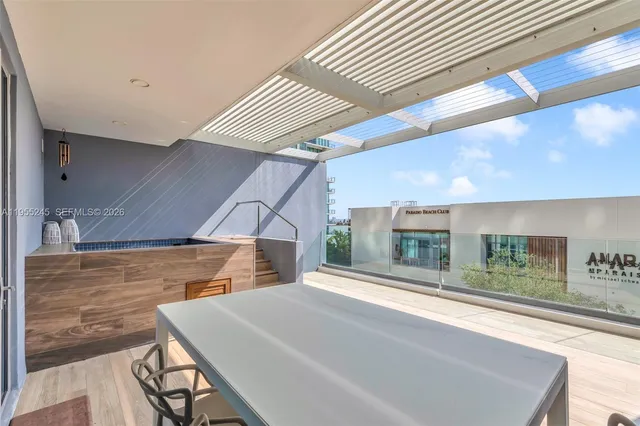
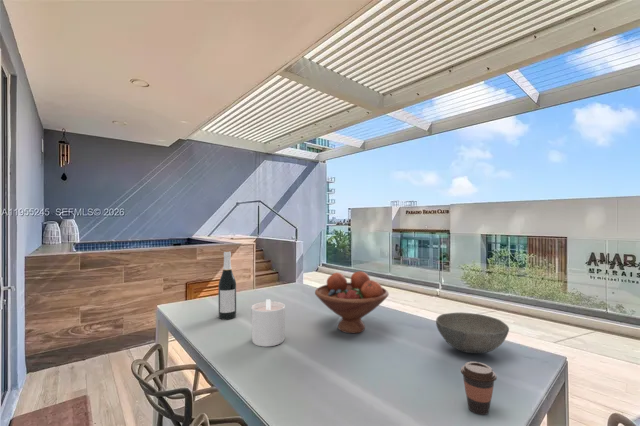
+ bowl [435,312,510,354]
+ fruit bowl [314,271,389,334]
+ wine bottle [217,250,237,321]
+ coffee cup [460,361,498,416]
+ candle [250,298,286,348]
